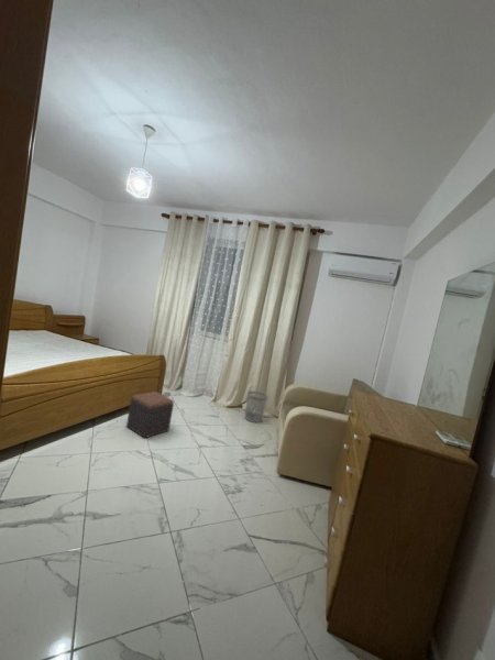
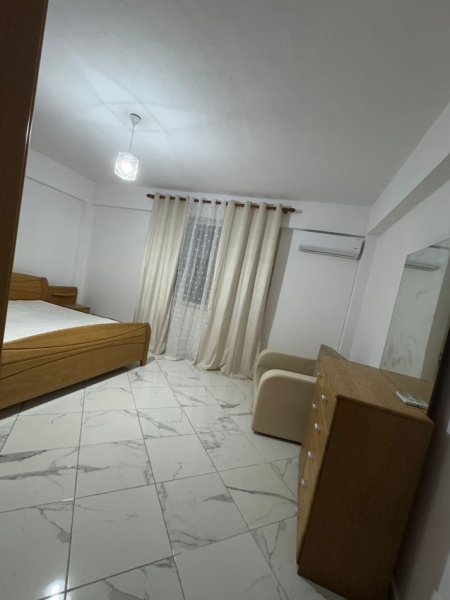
- wastebasket [244,391,270,424]
- footstool [125,391,175,439]
